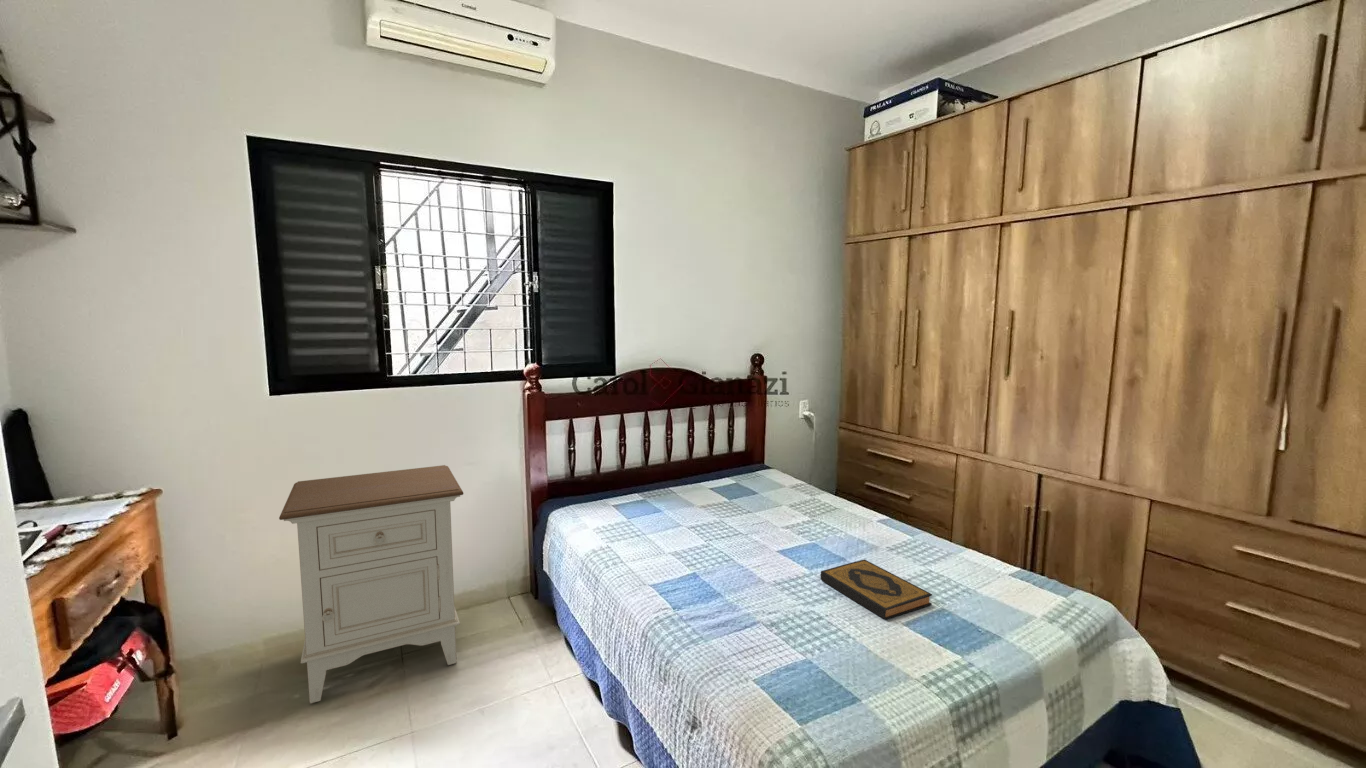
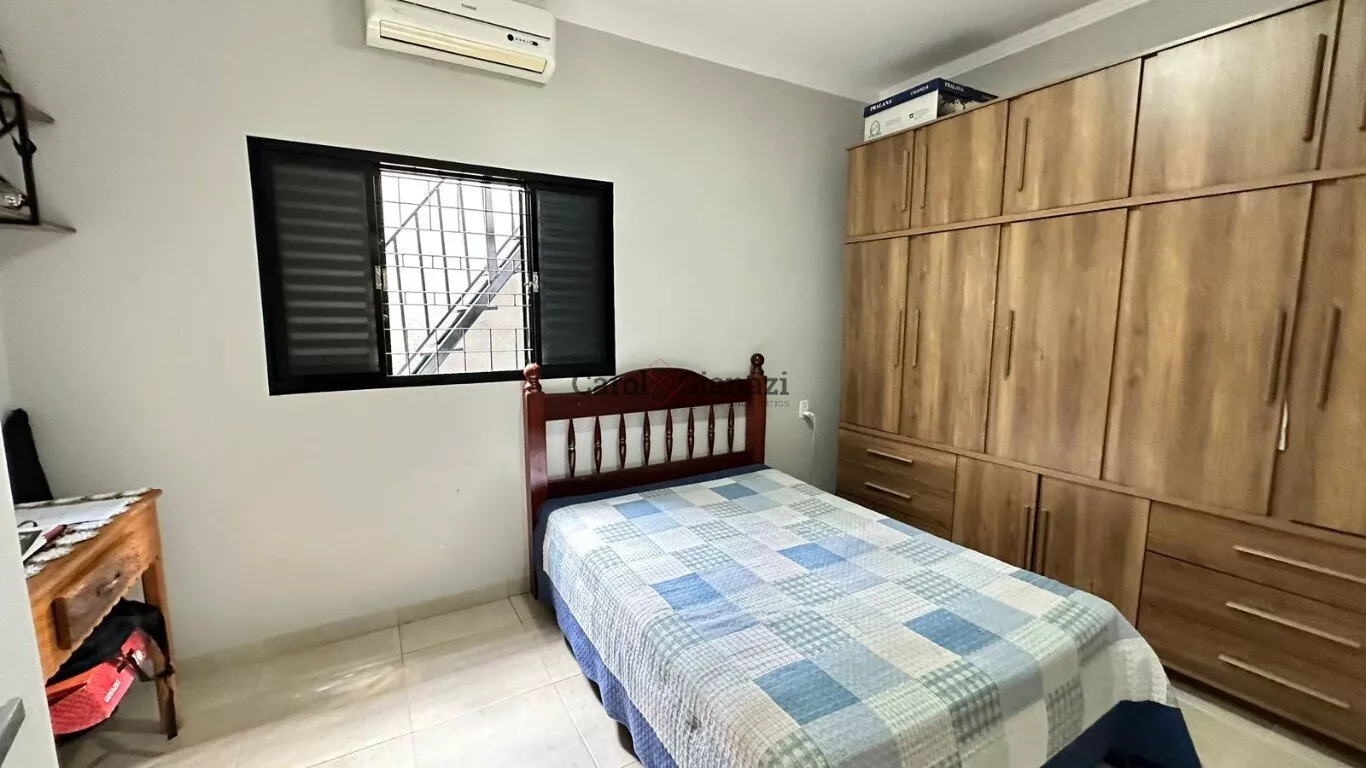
- nightstand [278,464,465,705]
- hardback book [819,558,933,620]
